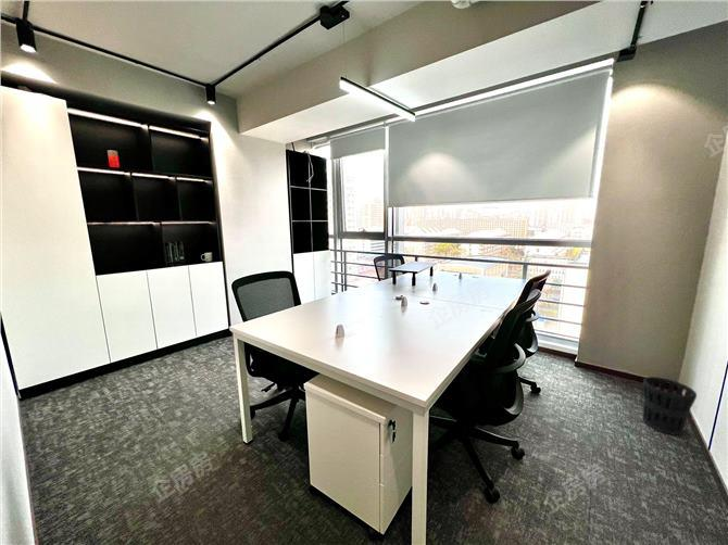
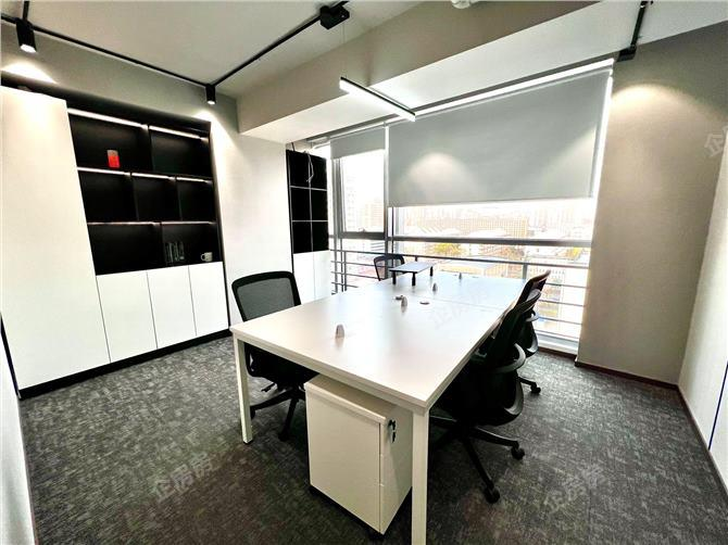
- wastebasket [641,376,698,436]
